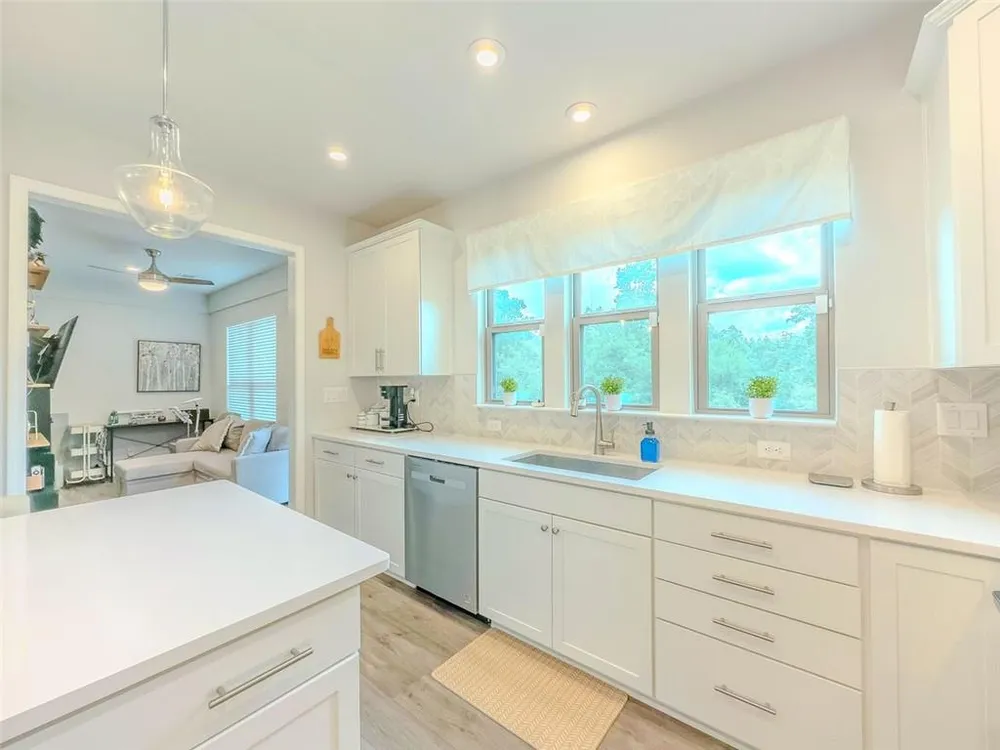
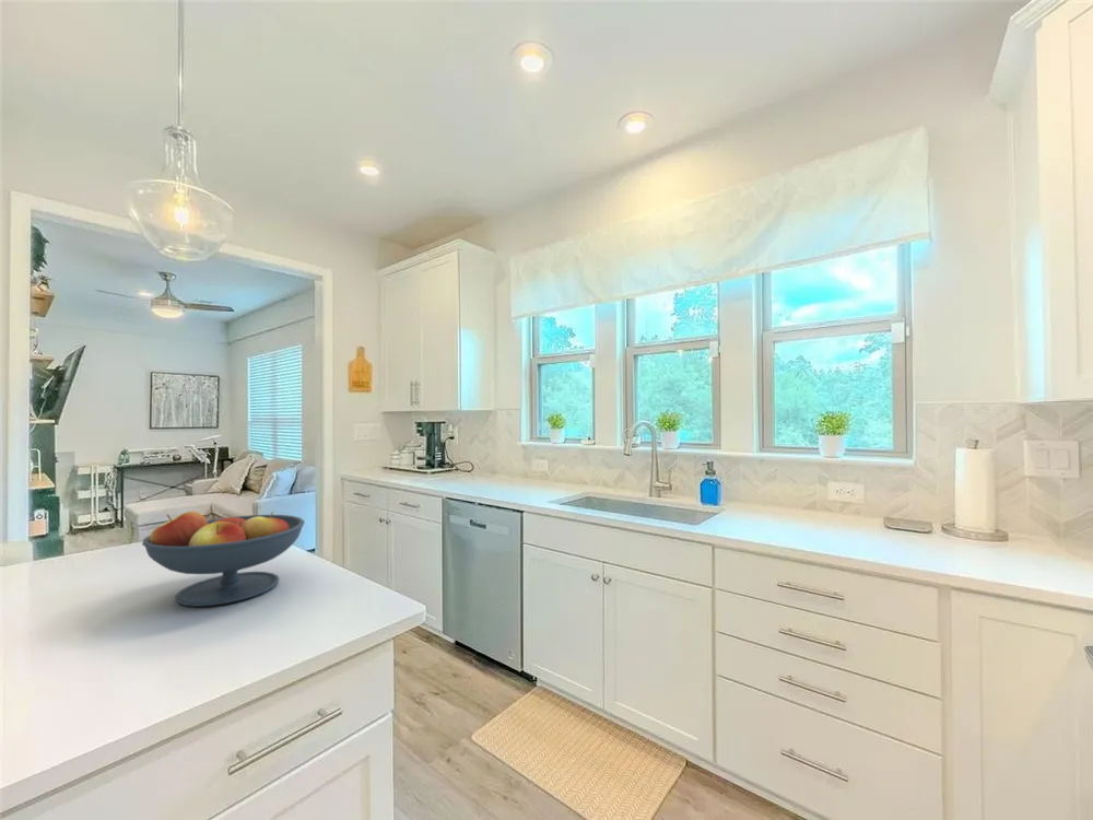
+ fruit bowl [141,511,306,608]
